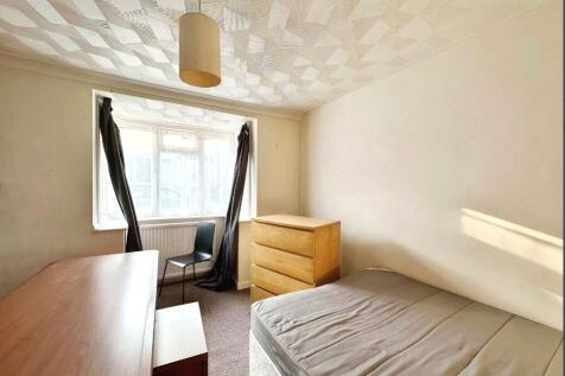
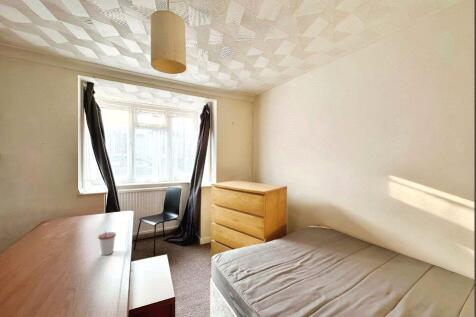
+ cup [97,230,117,256]
